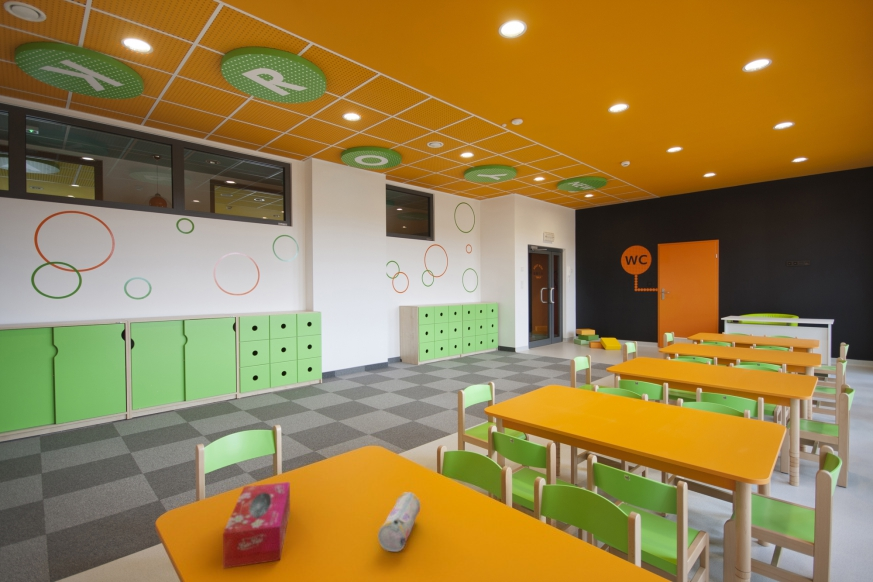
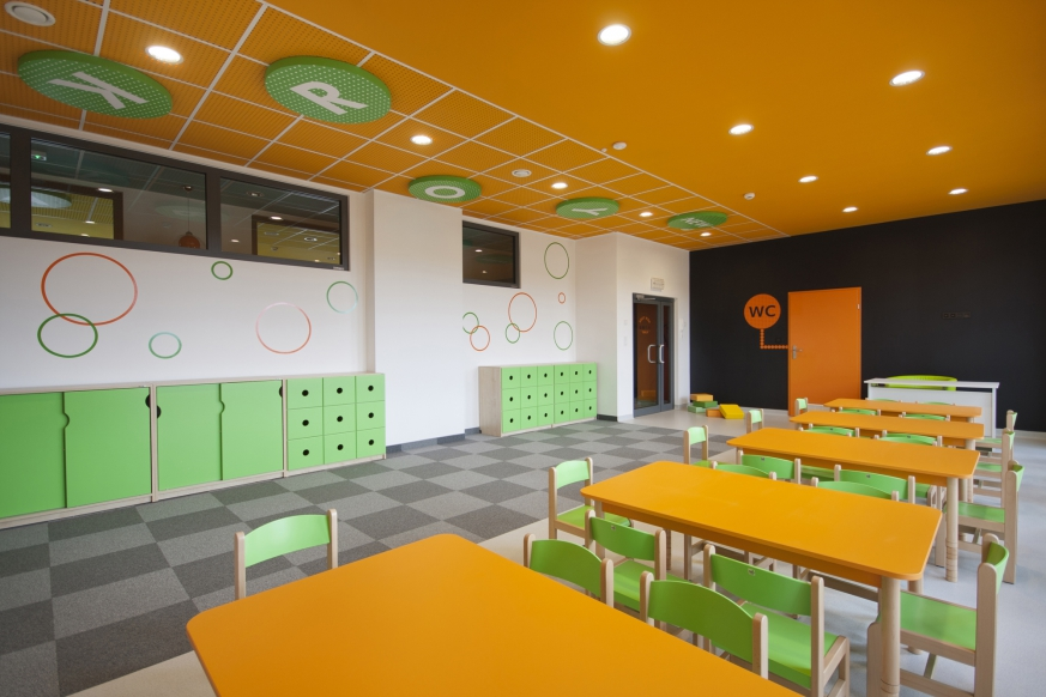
- pencil case [377,491,421,553]
- tissue box [222,481,291,569]
